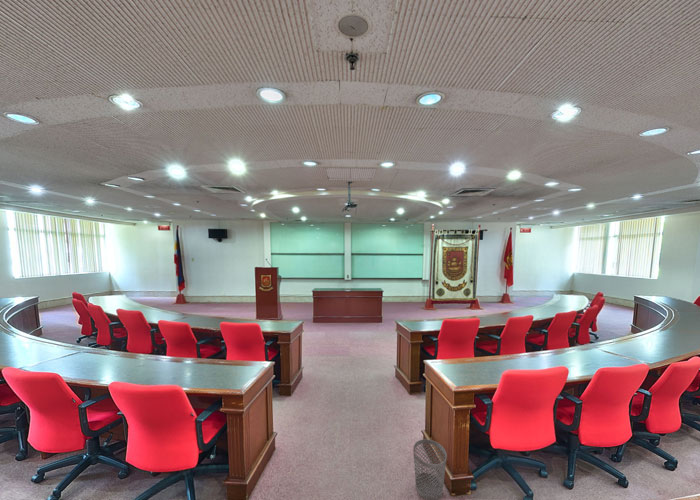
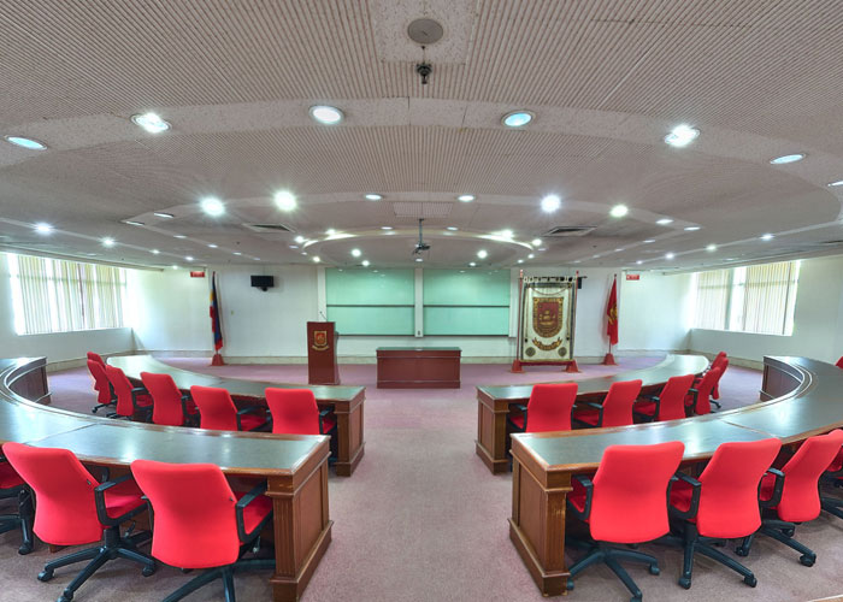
- wastebasket [412,438,448,500]
